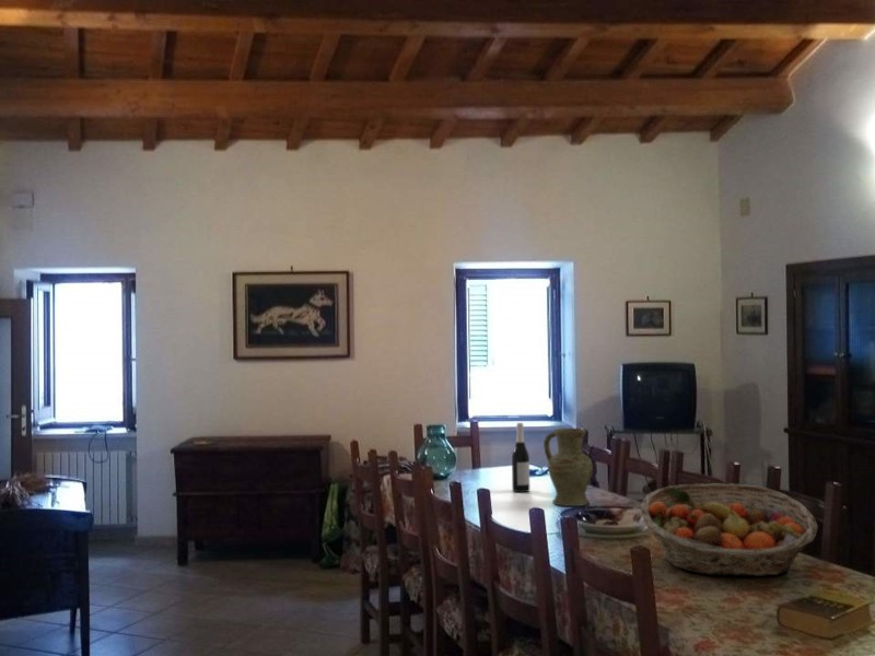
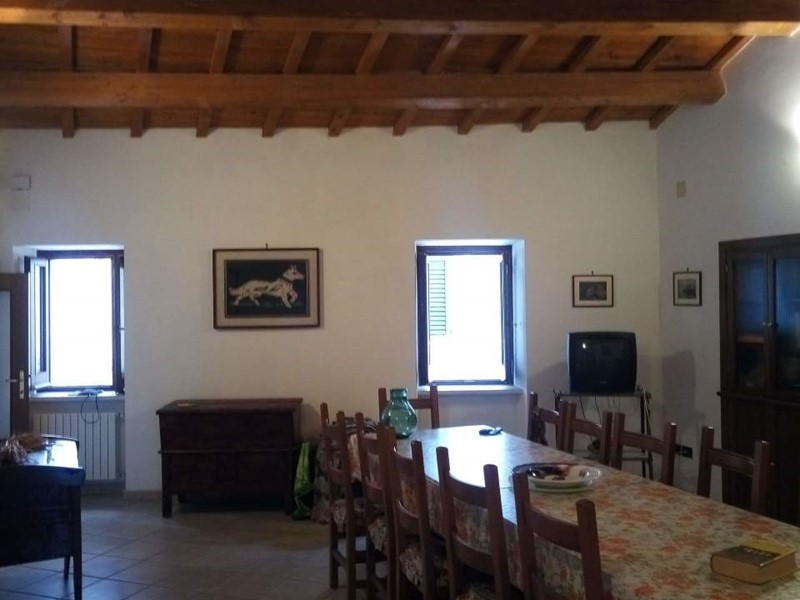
- fruit basket [640,482,818,577]
- vase [542,427,594,507]
- wine bottle [511,422,530,493]
